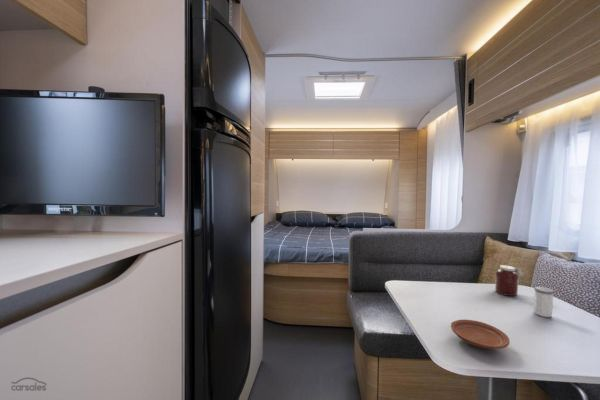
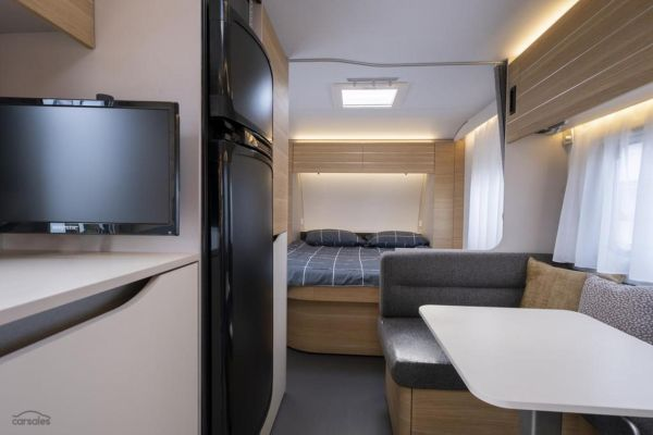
- plate [450,319,511,350]
- salt shaker [533,286,555,318]
- jar [494,264,525,297]
